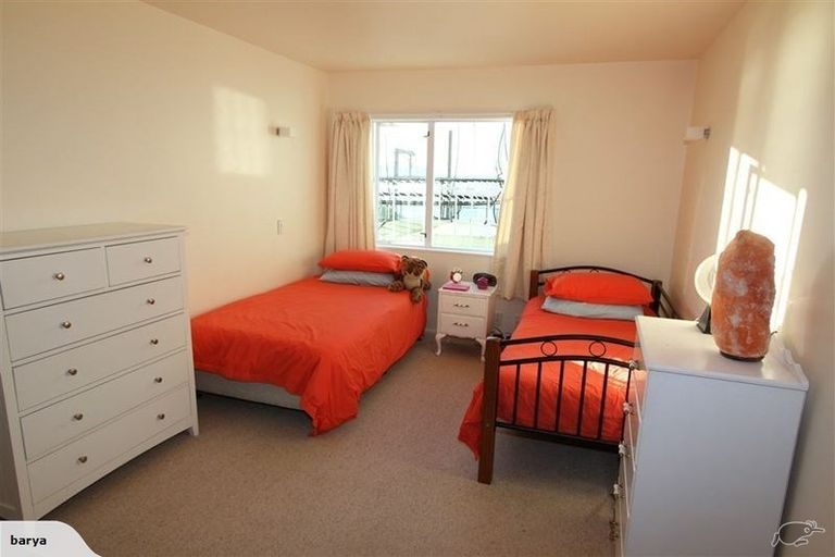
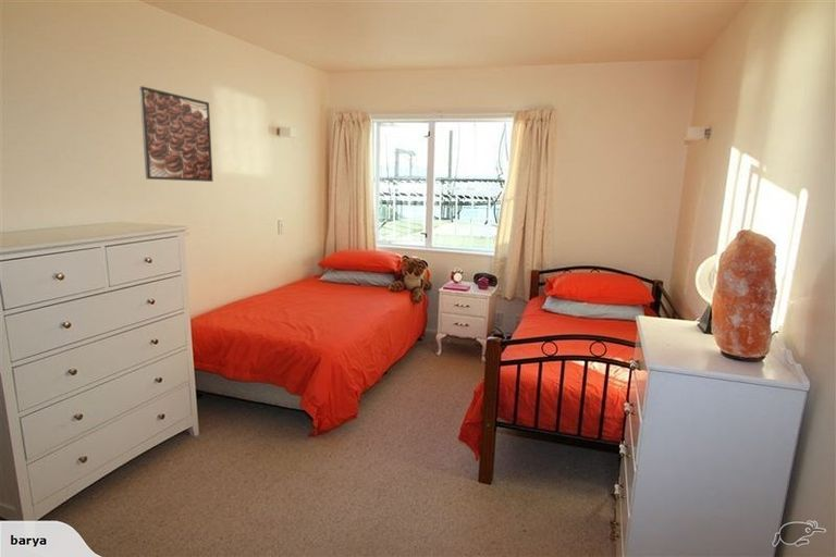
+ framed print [138,85,214,183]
